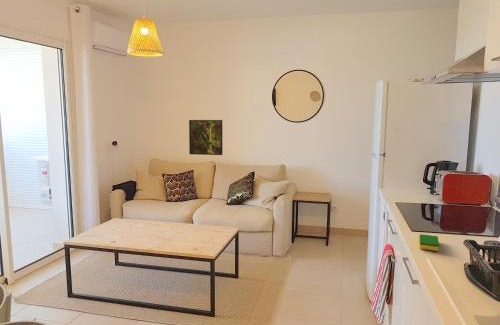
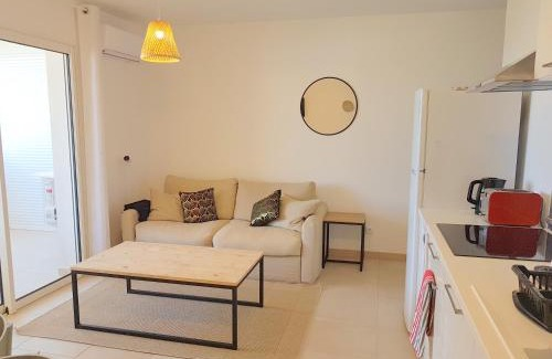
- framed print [188,119,223,156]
- dish sponge [418,233,440,252]
